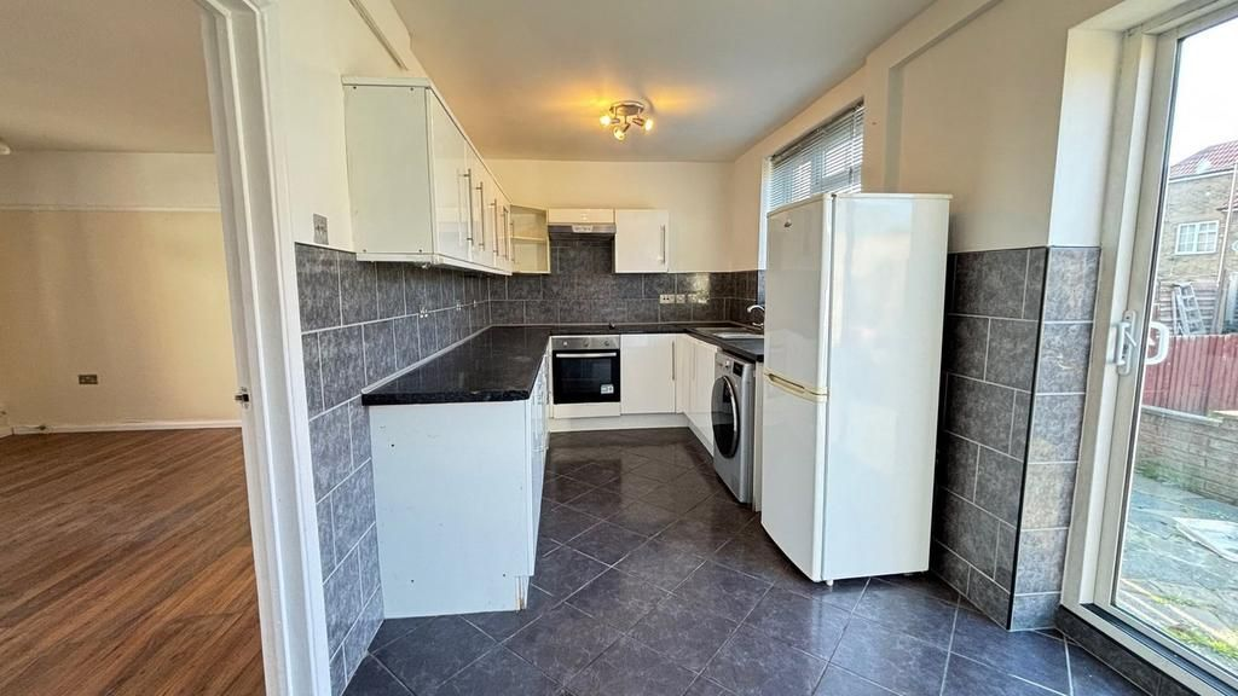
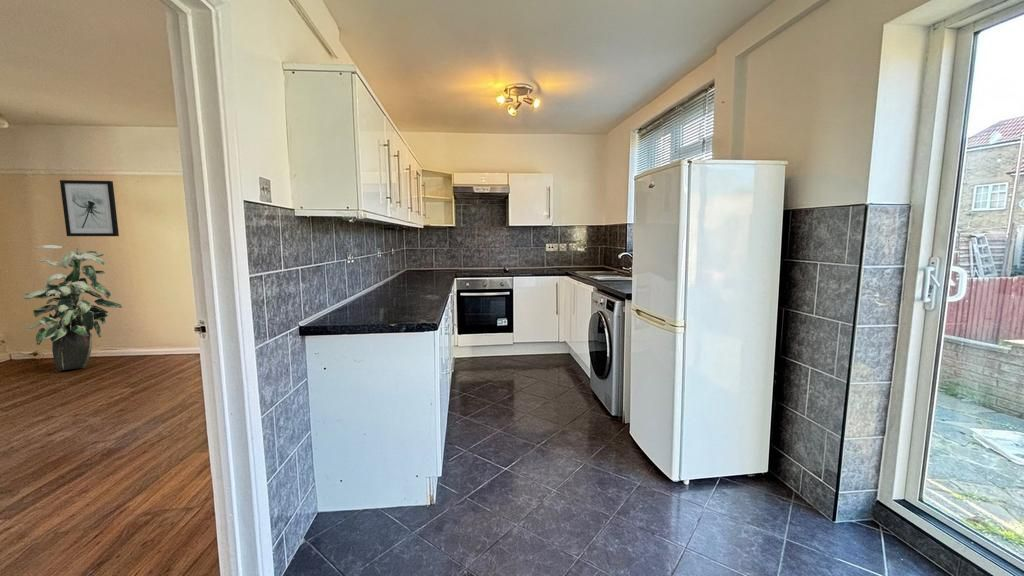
+ indoor plant [23,244,123,371]
+ wall art [59,179,120,237]
